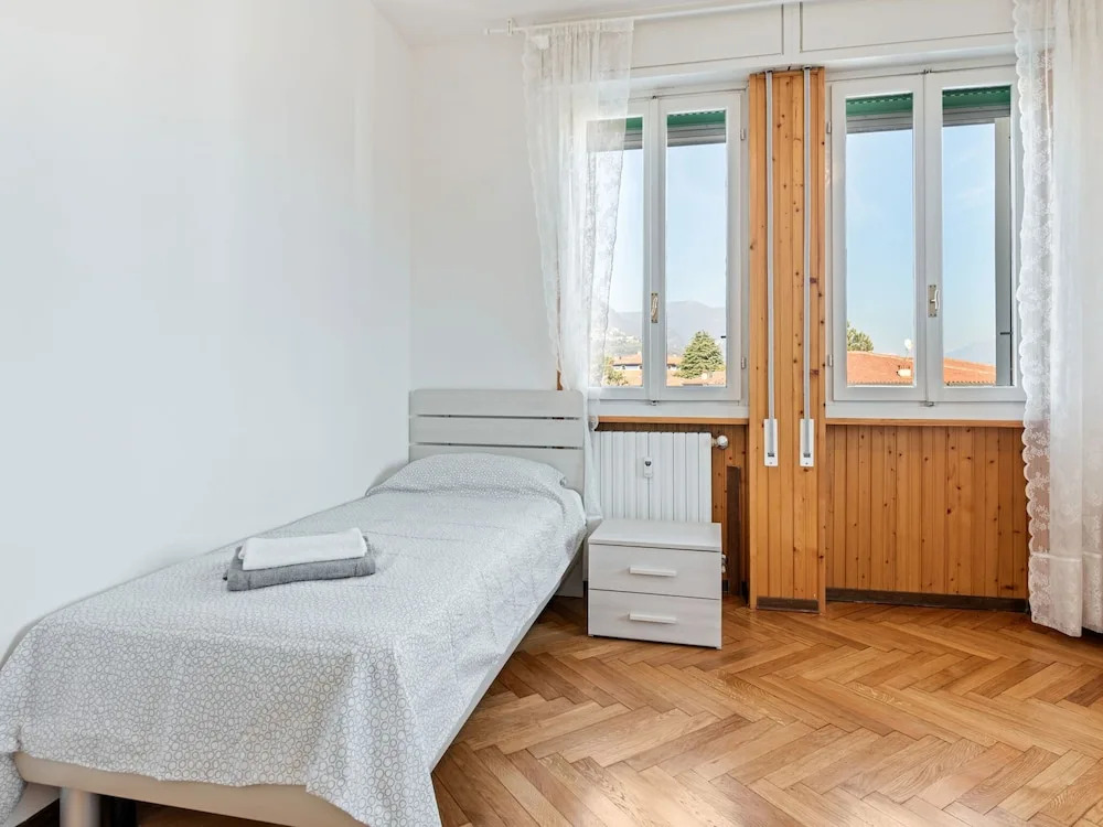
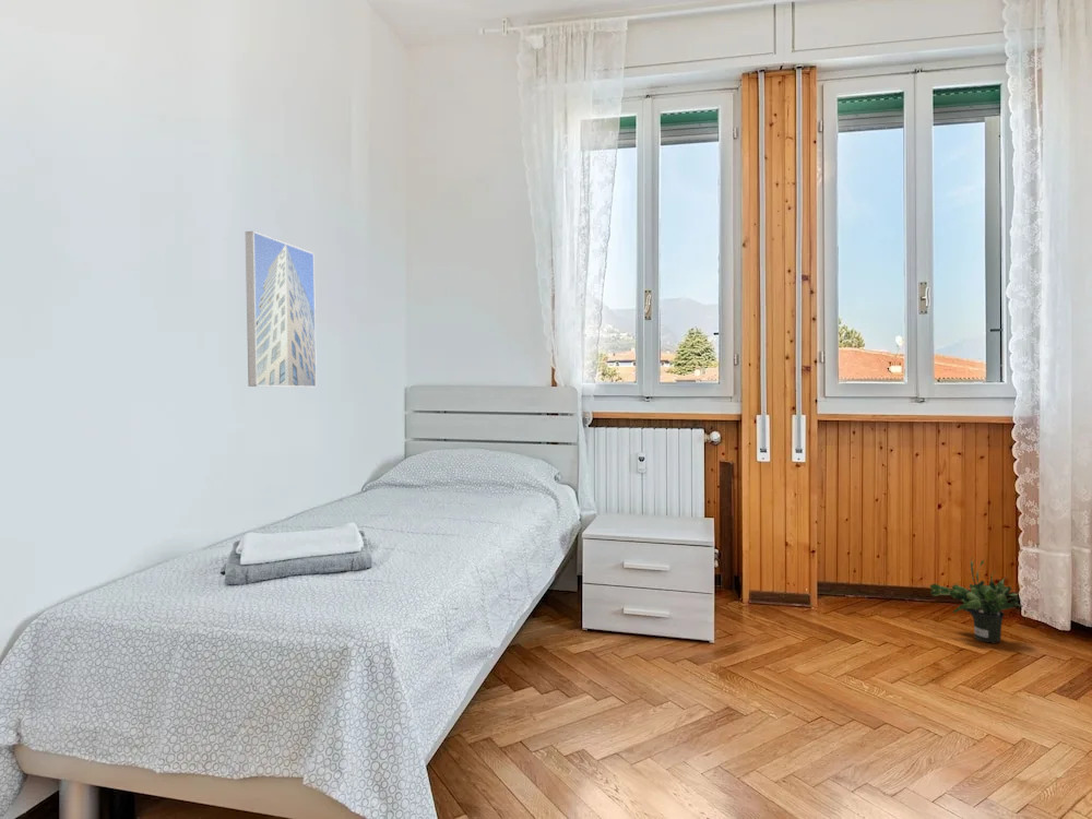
+ potted plant [928,555,1025,643]
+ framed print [245,230,318,389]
